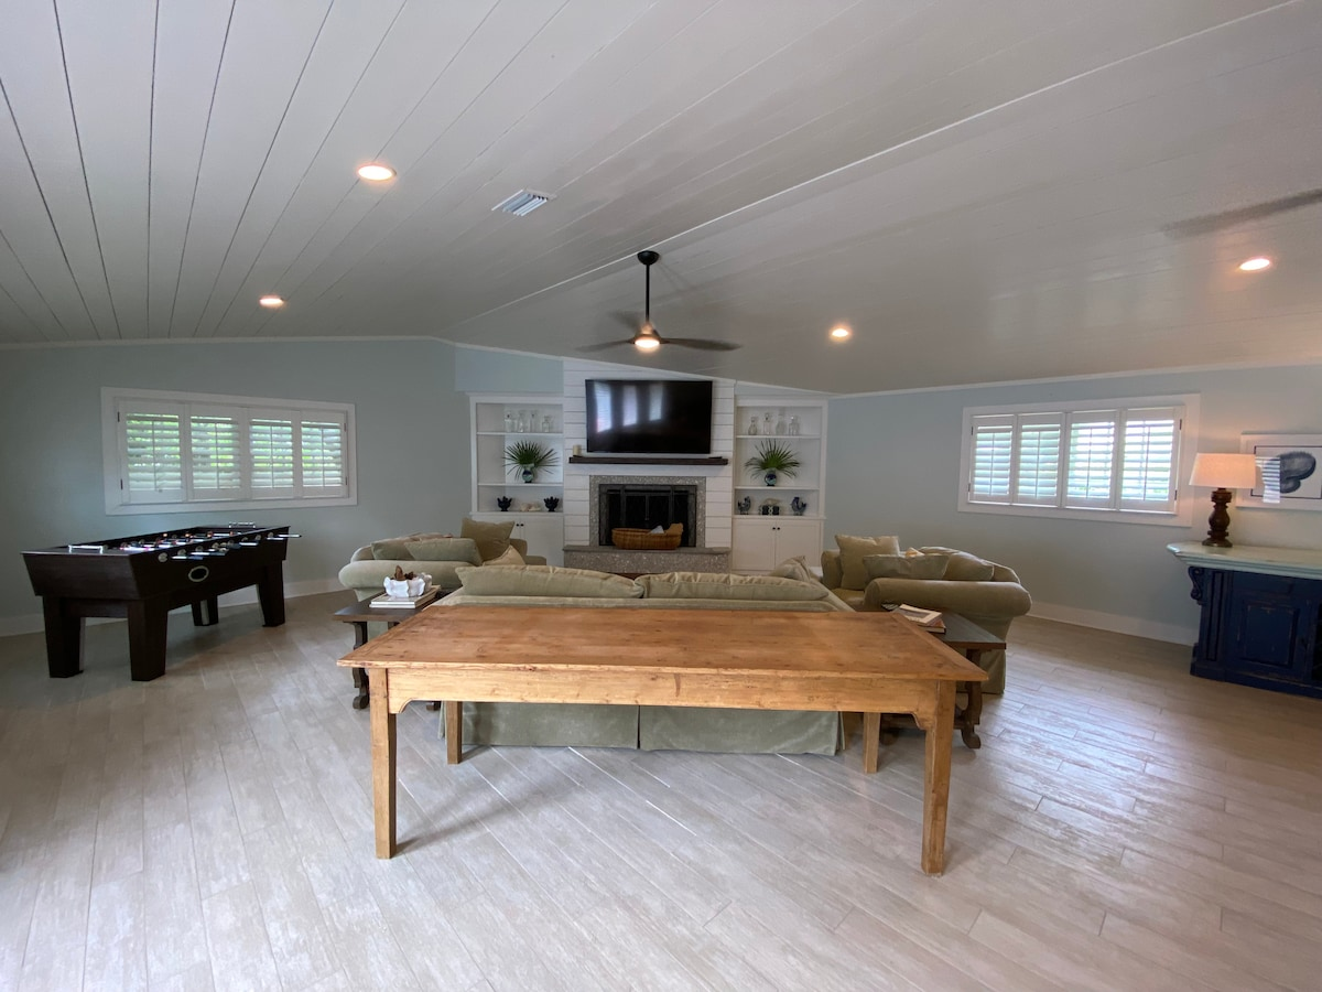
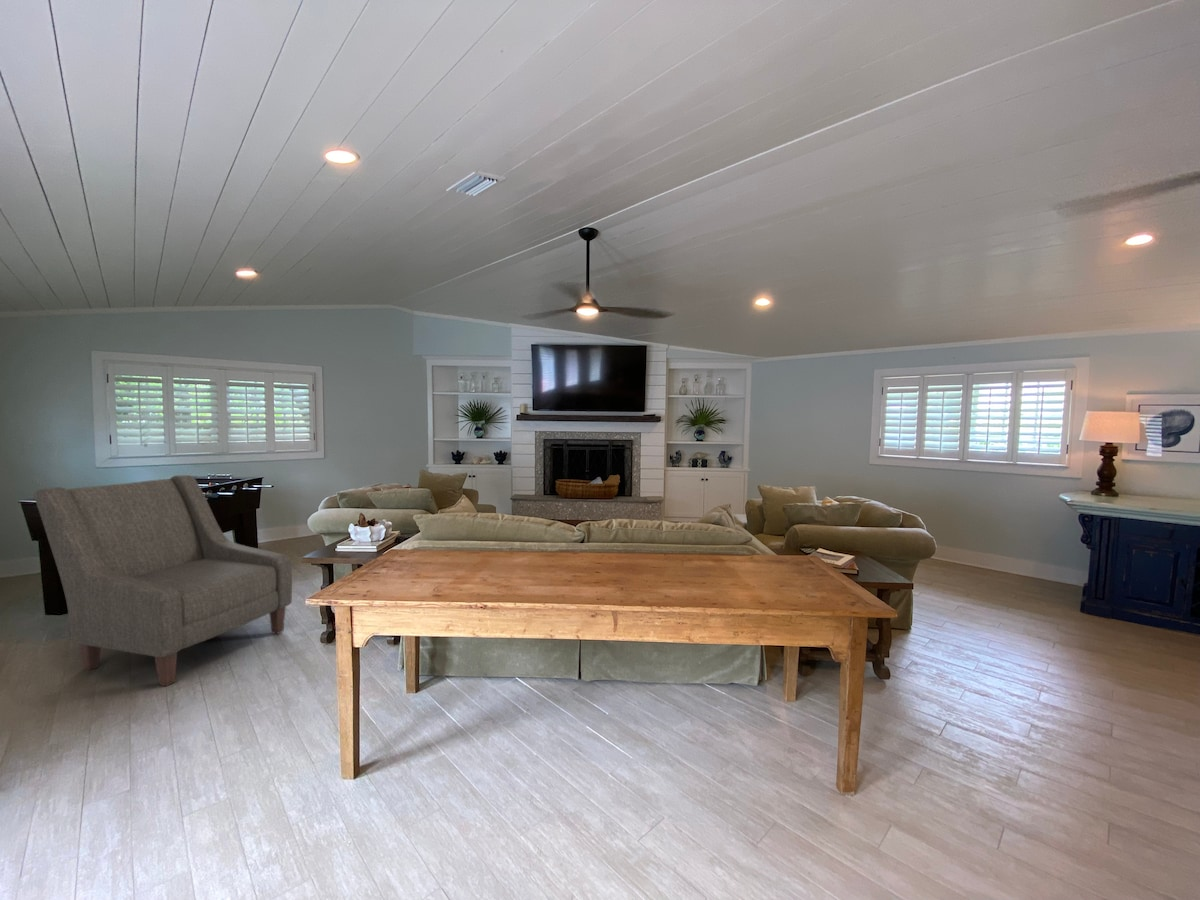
+ chair [33,474,293,687]
